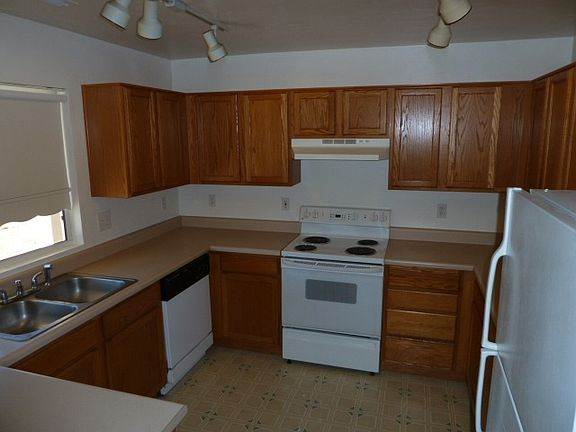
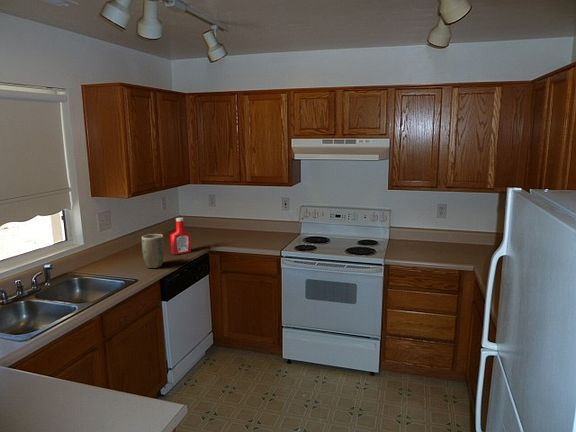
+ plant pot [141,233,165,269]
+ soap bottle [169,217,192,256]
